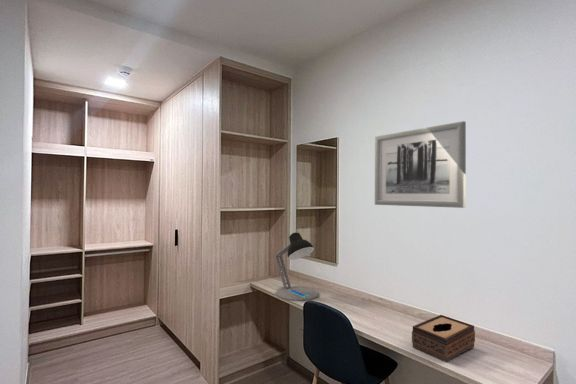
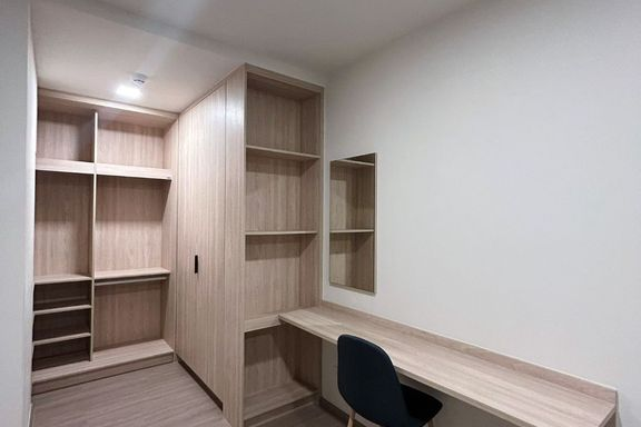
- wall art [374,120,467,209]
- tissue box [411,314,476,363]
- desk lamp [275,232,319,302]
